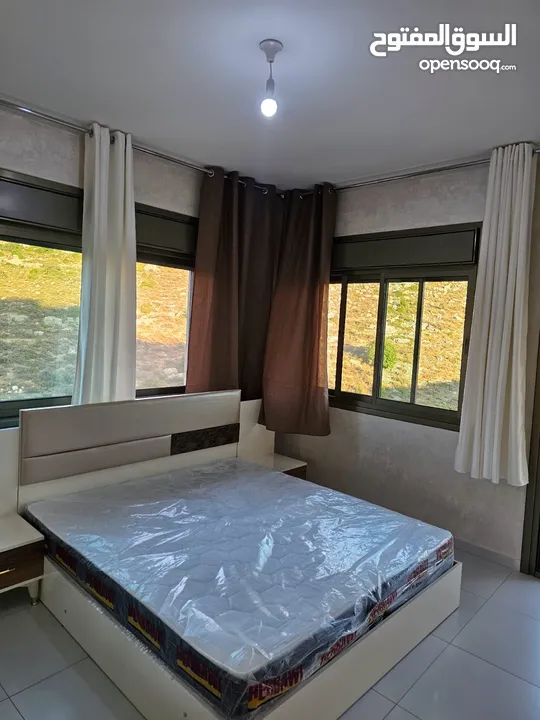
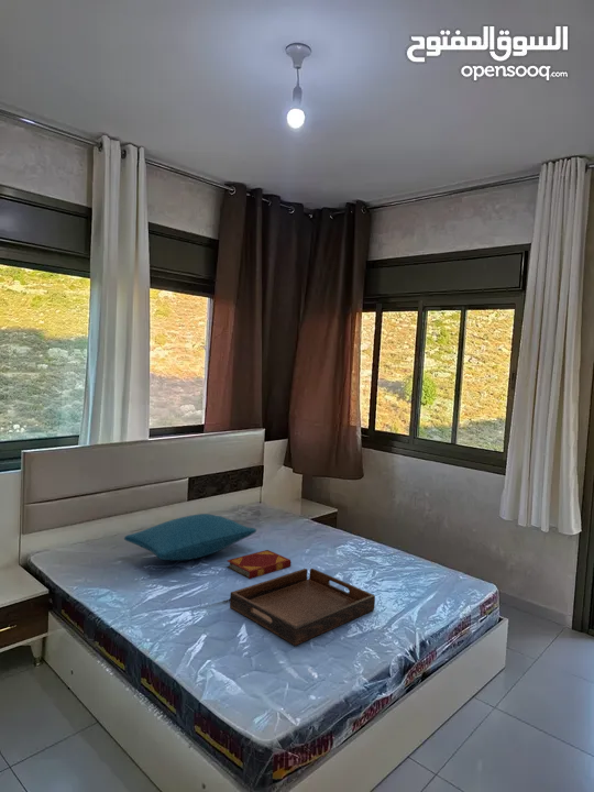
+ serving tray [229,568,376,647]
+ pillow [123,513,257,561]
+ hardback book [226,549,292,580]
